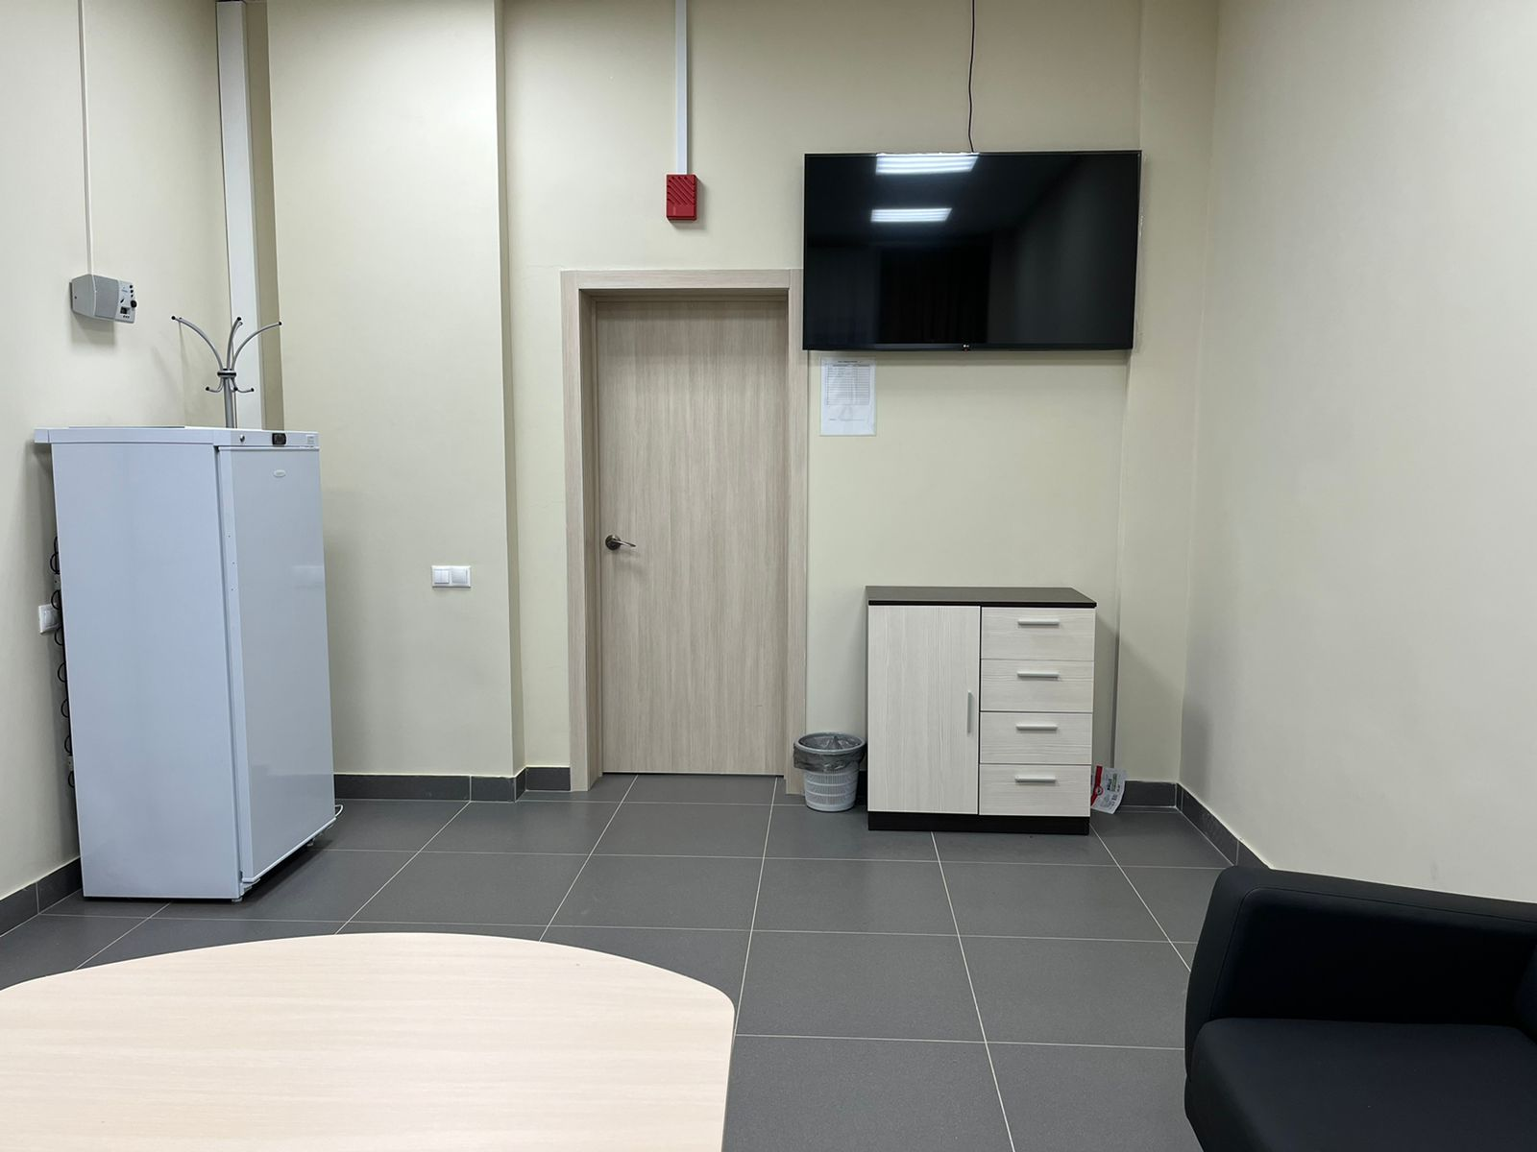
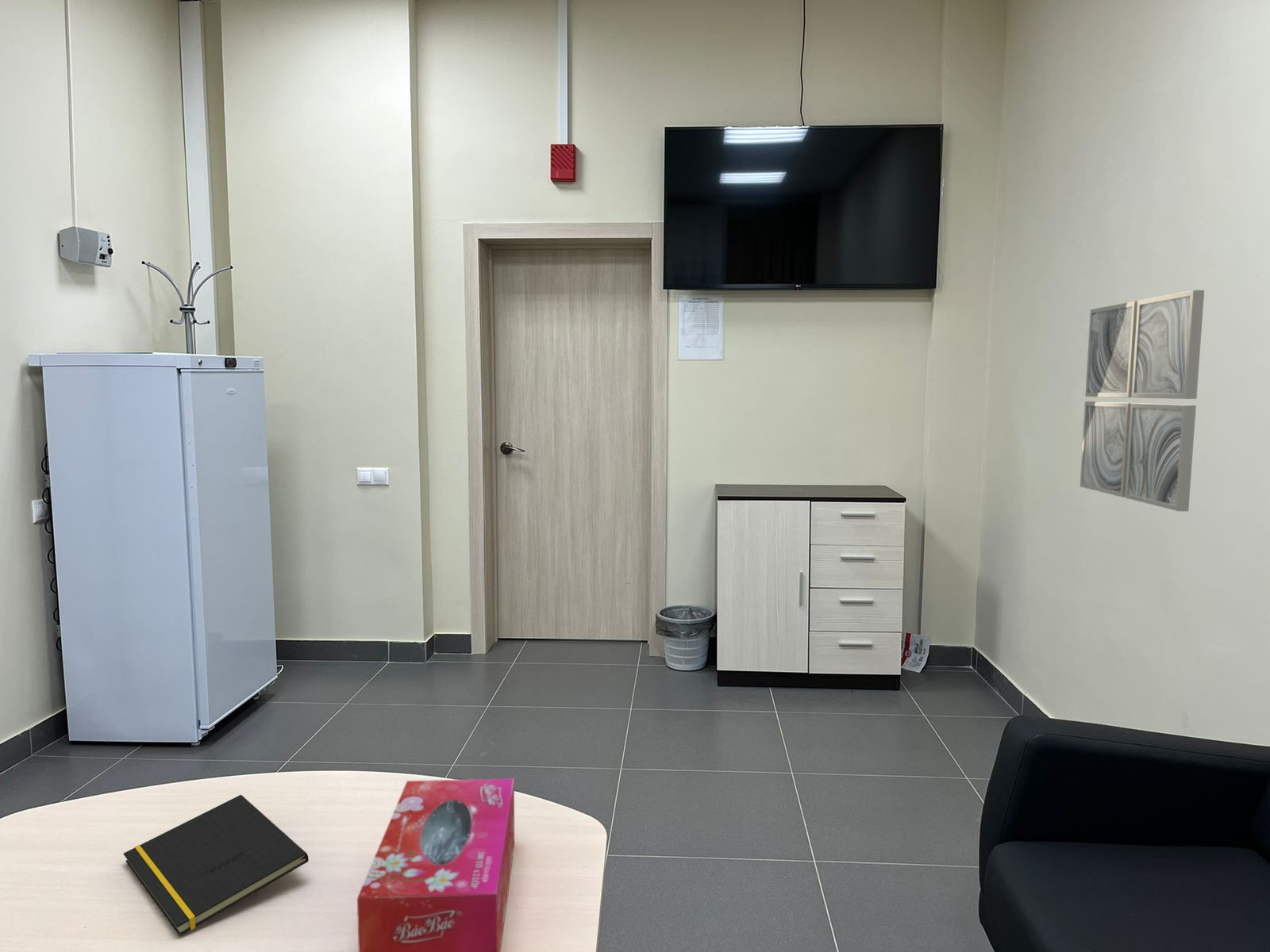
+ tissue box [356,777,515,952]
+ notepad [123,794,310,937]
+ wall art [1079,290,1205,512]
